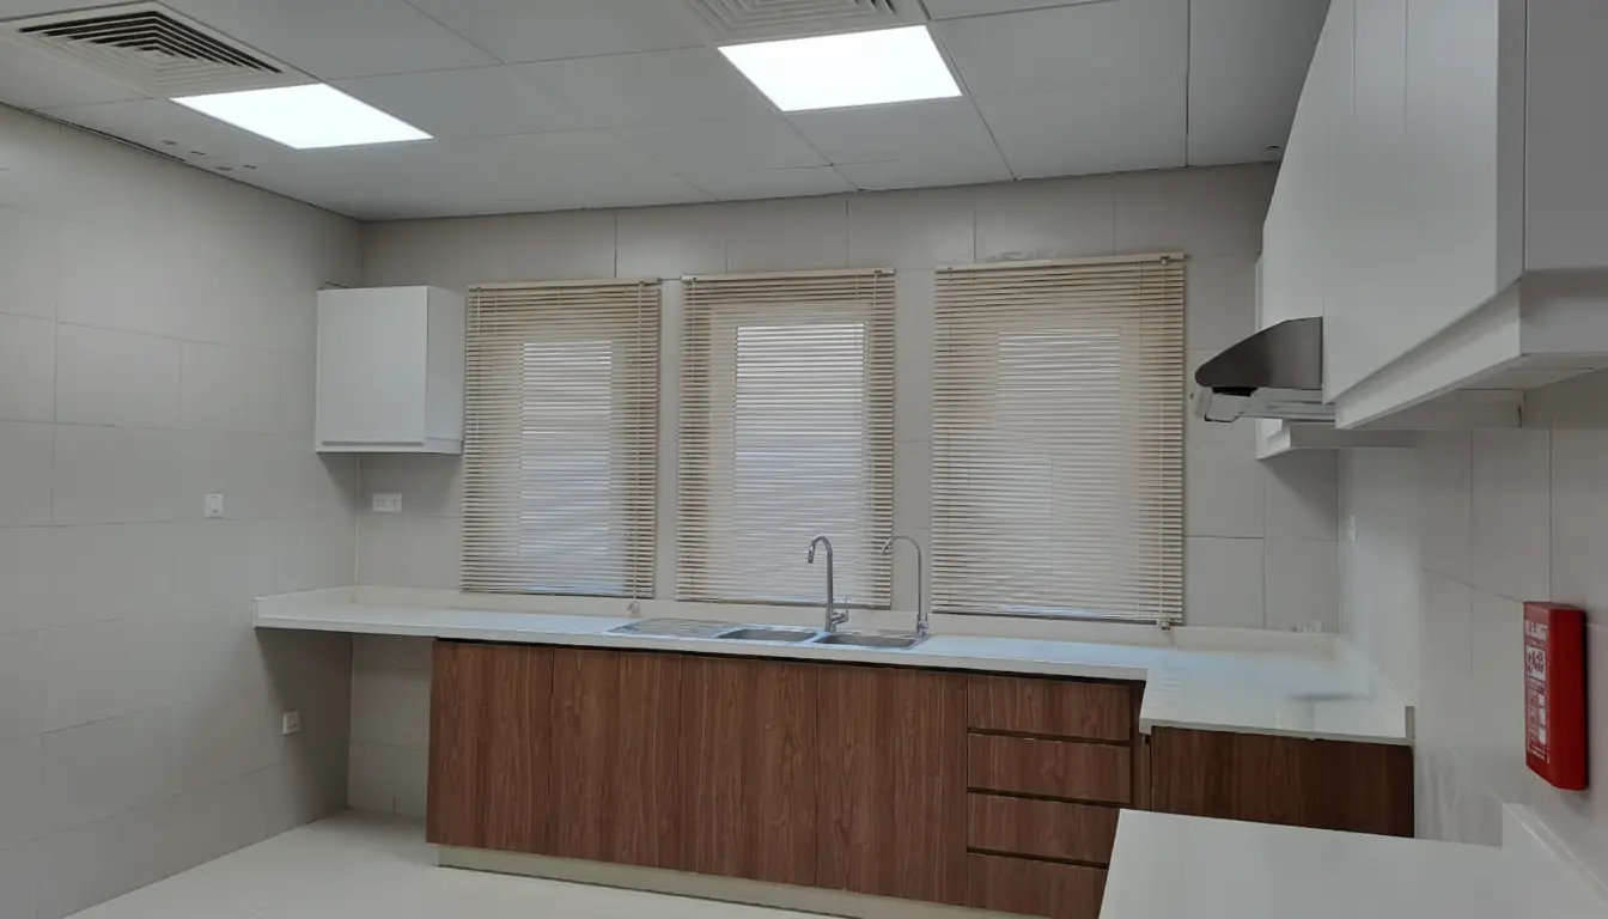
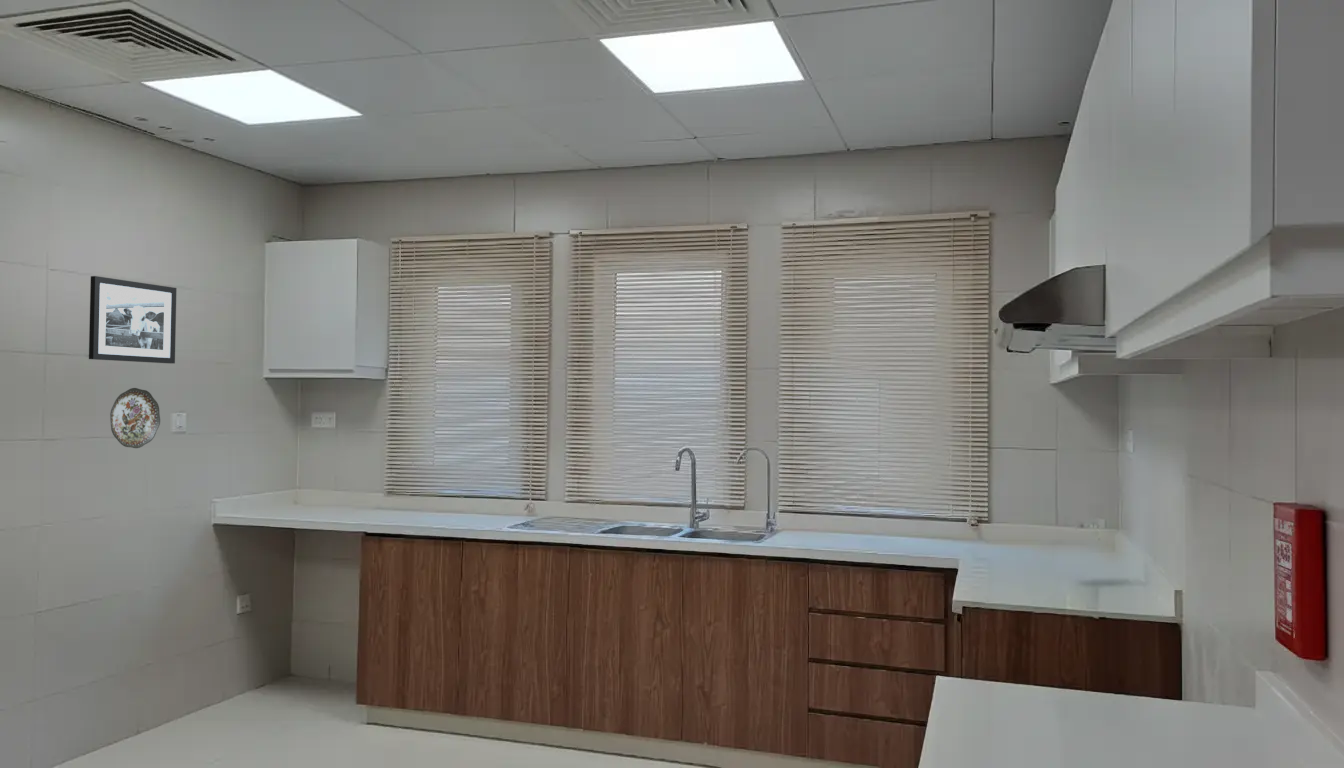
+ picture frame [88,275,178,364]
+ decorative plate [109,387,161,449]
